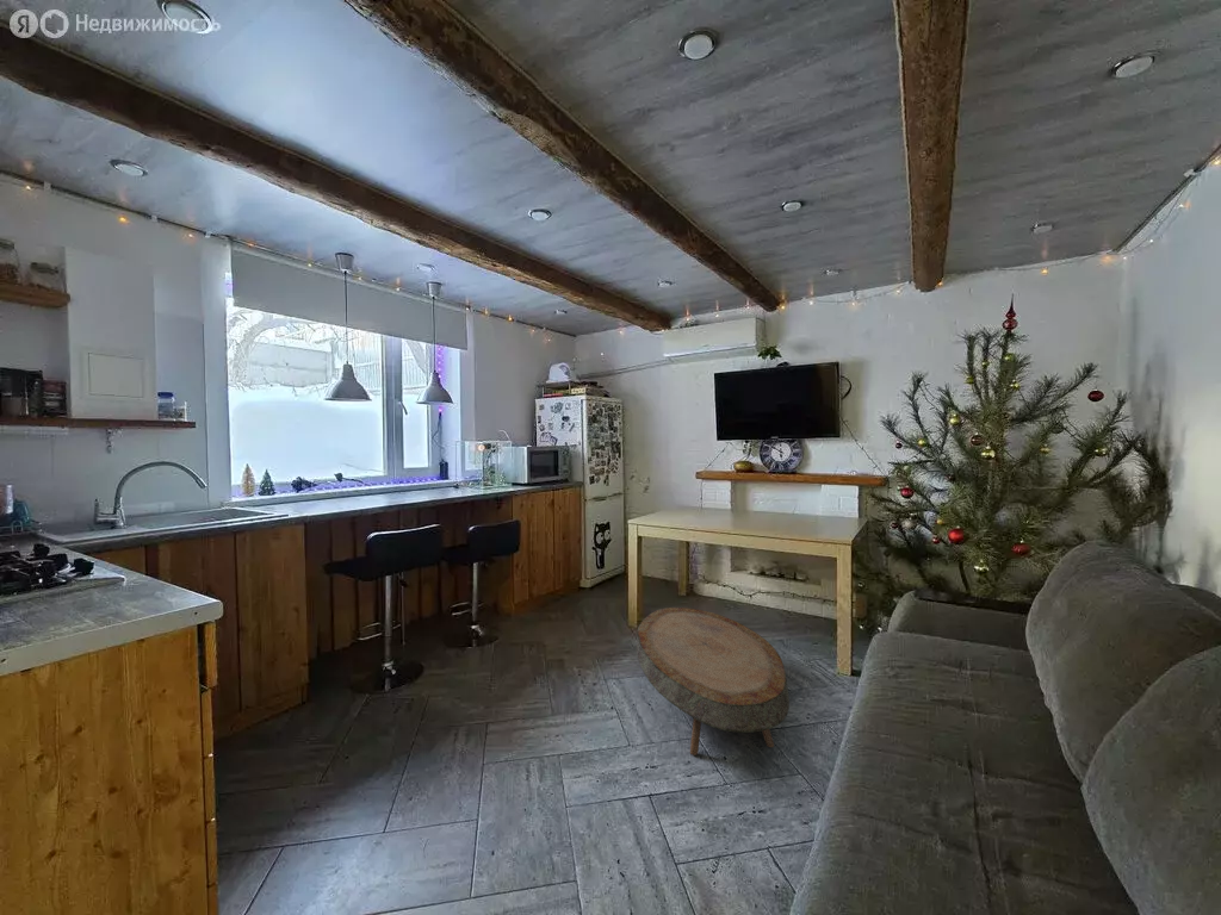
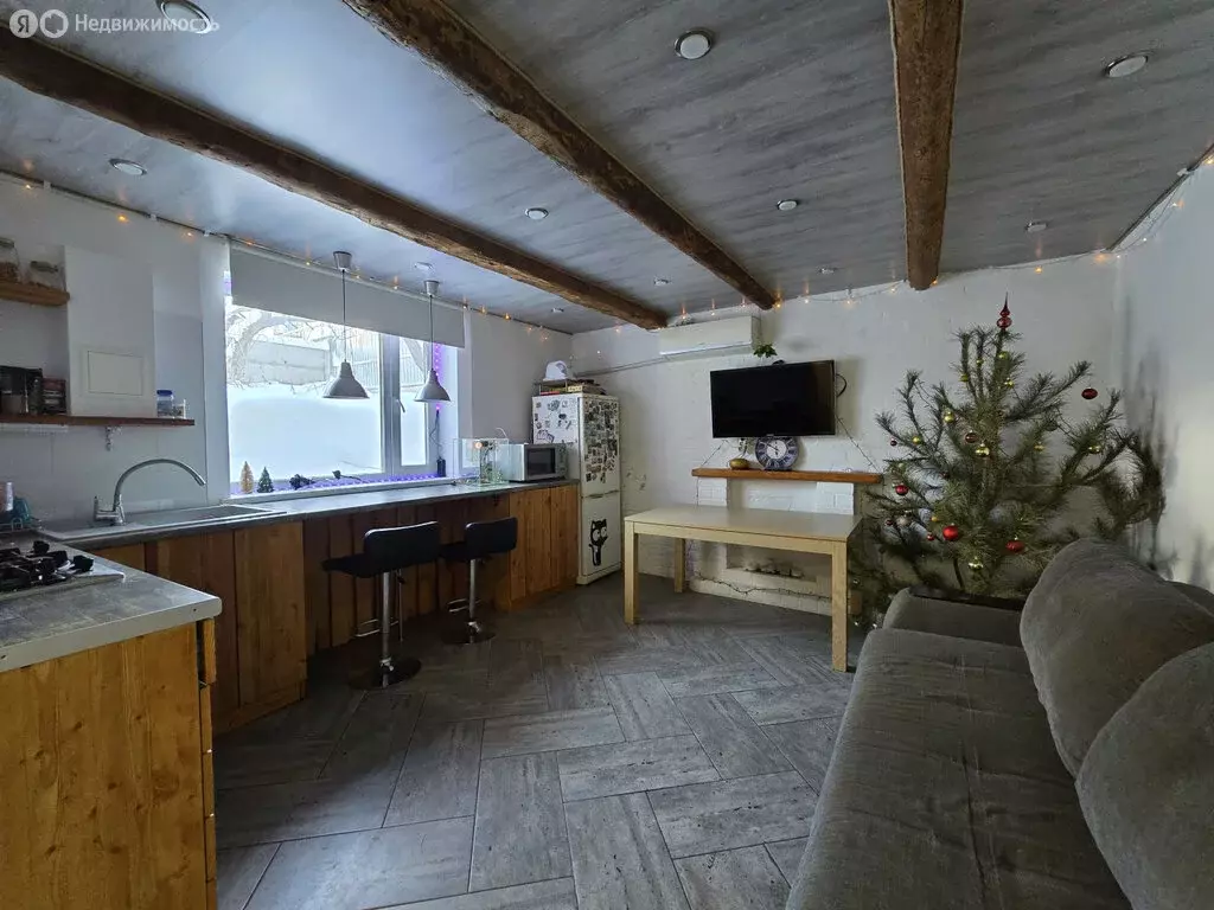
- coffee table [636,606,791,757]
